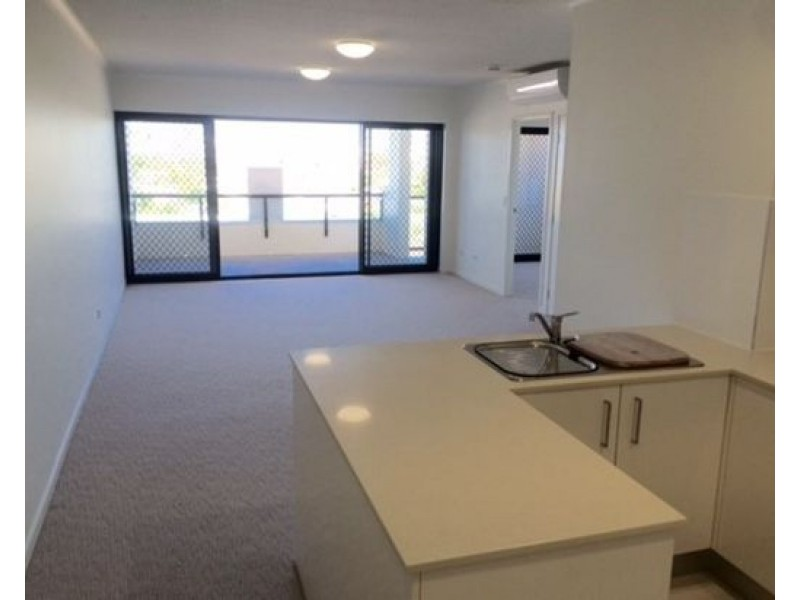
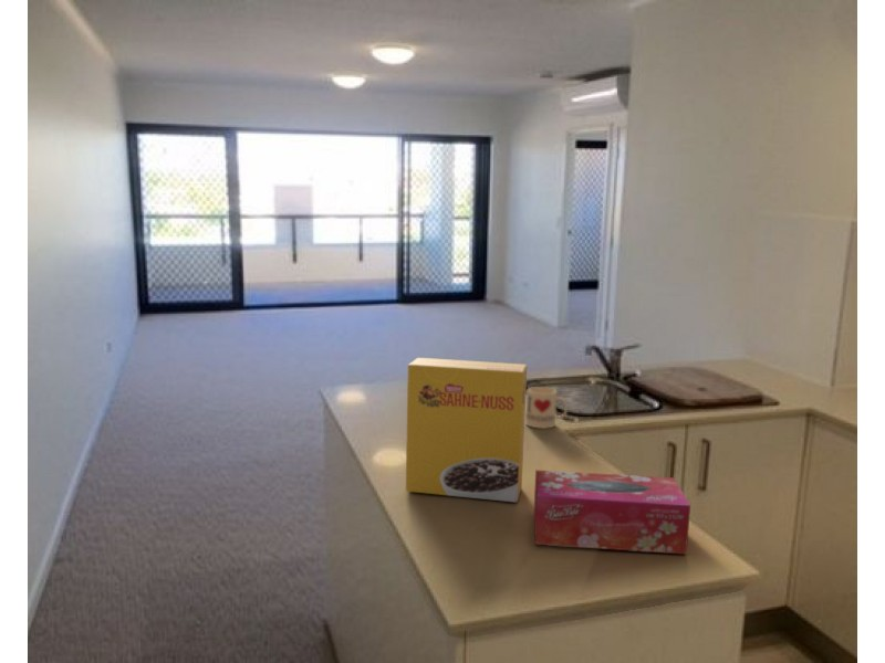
+ mug [524,386,569,430]
+ tissue box [532,469,691,556]
+ cereal box [405,357,528,504]
